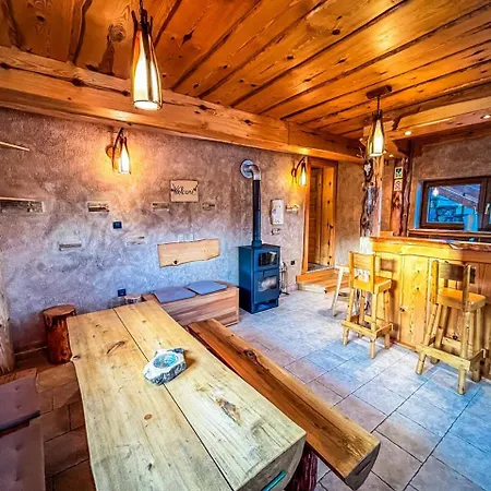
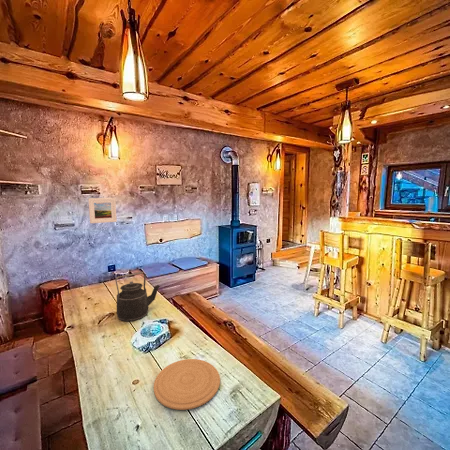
+ kettle [114,271,161,322]
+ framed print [87,197,118,224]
+ plate [153,358,221,411]
